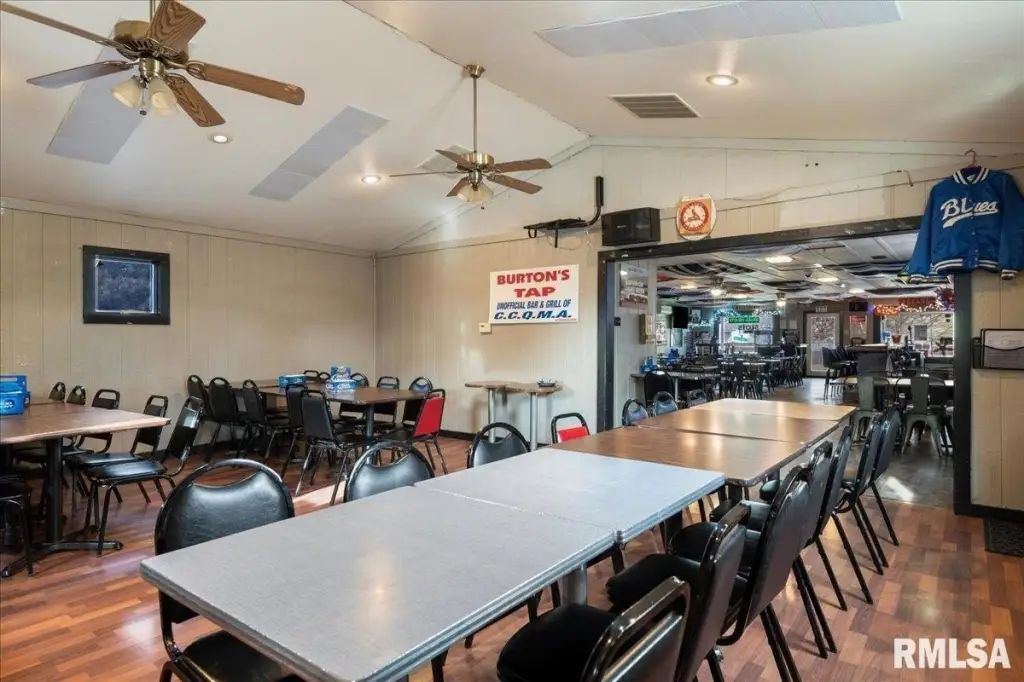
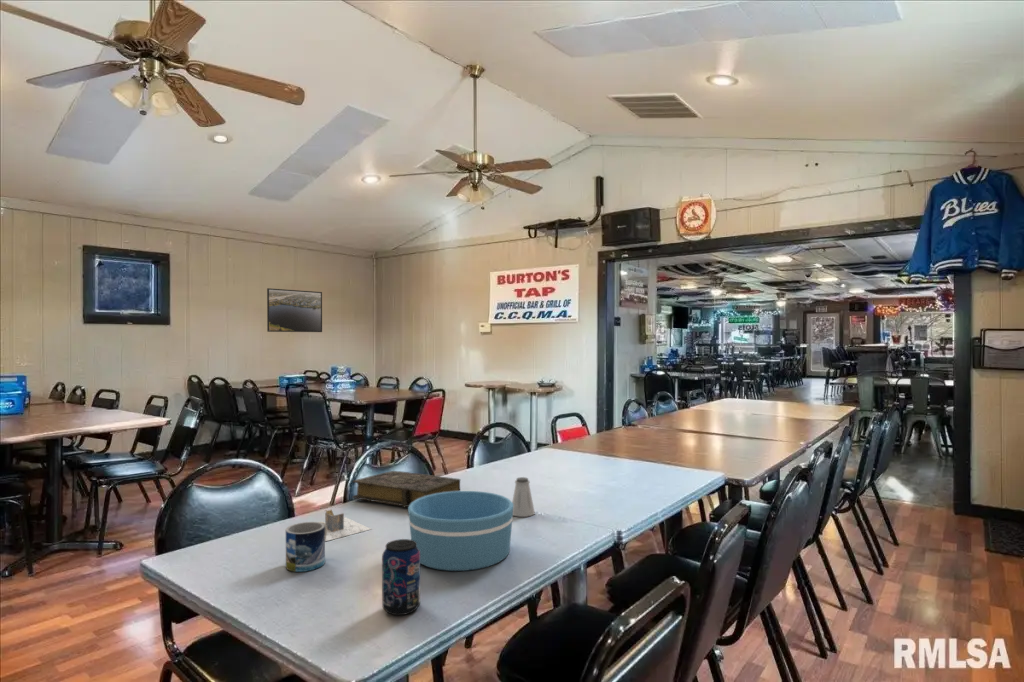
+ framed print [266,287,323,333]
+ book [351,470,461,509]
+ mug [285,521,327,573]
+ bowl [407,490,514,572]
+ napkin holder [323,508,372,542]
+ beverage can [381,538,421,616]
+ saltshaker [511,476,536,518]
